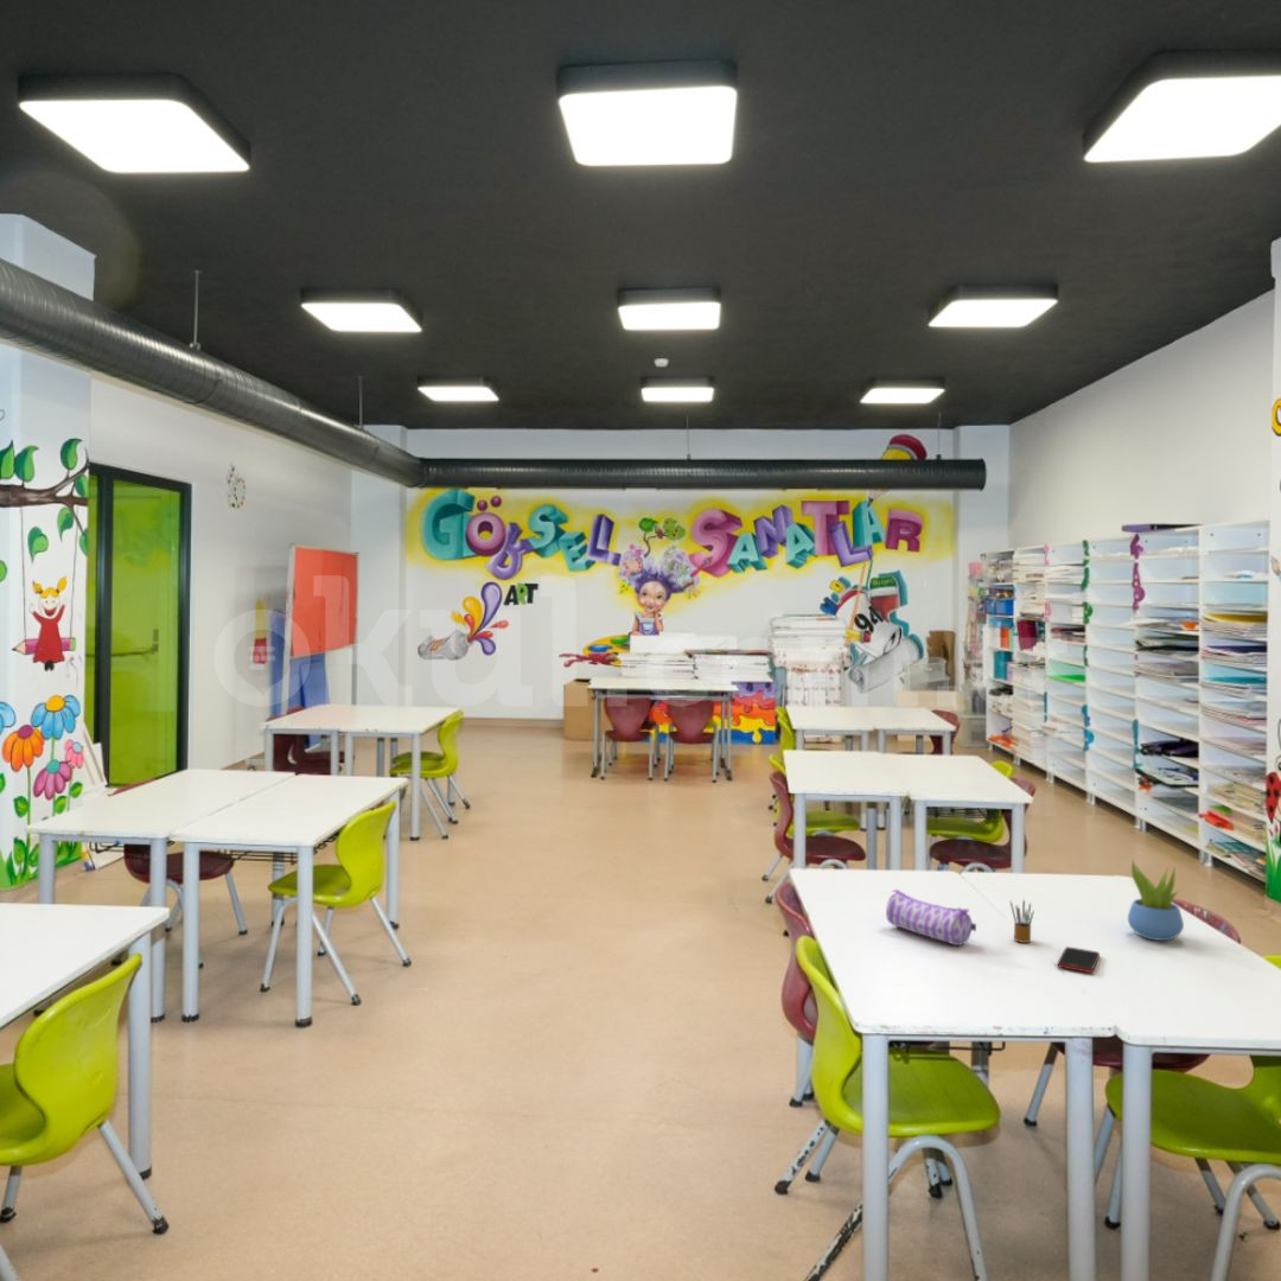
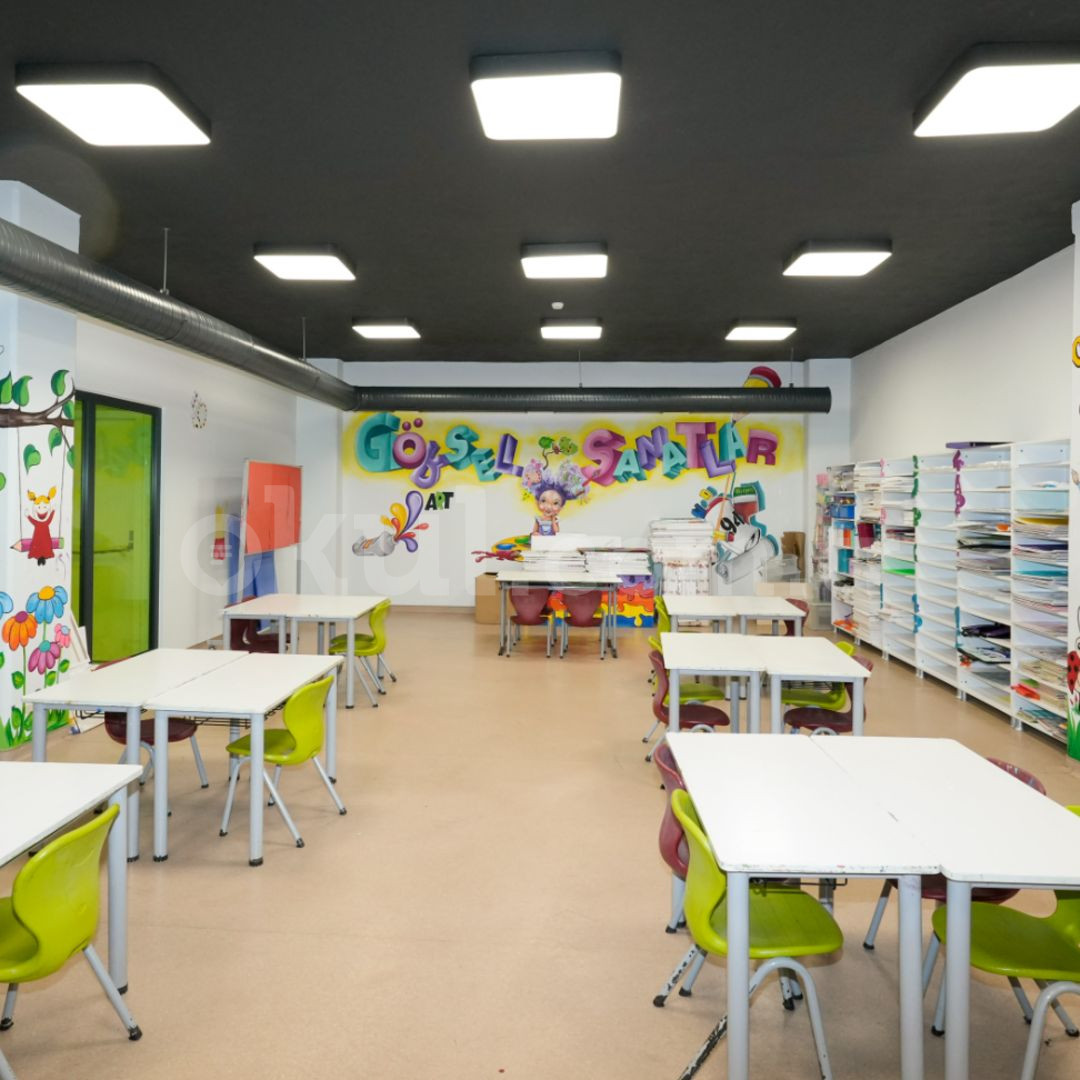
- succulent plant [1127,859,1185,942]
- cell phone [1057,945,1101,974]
- pencil case [885,888,977,947]
- pencil box [1009,898,1034,944]
